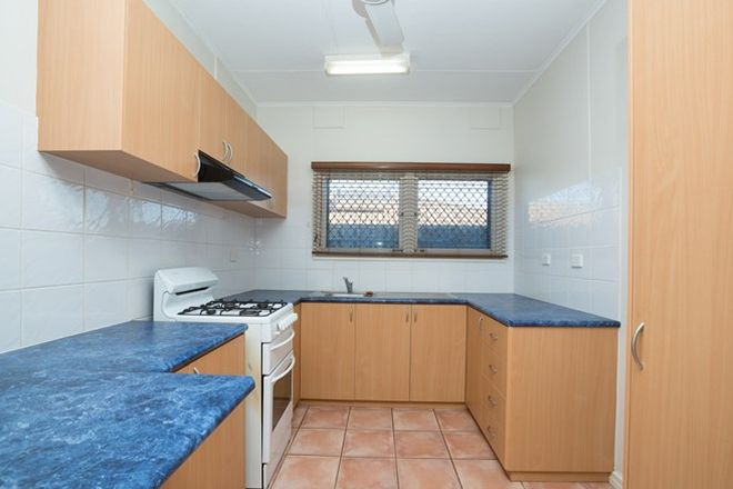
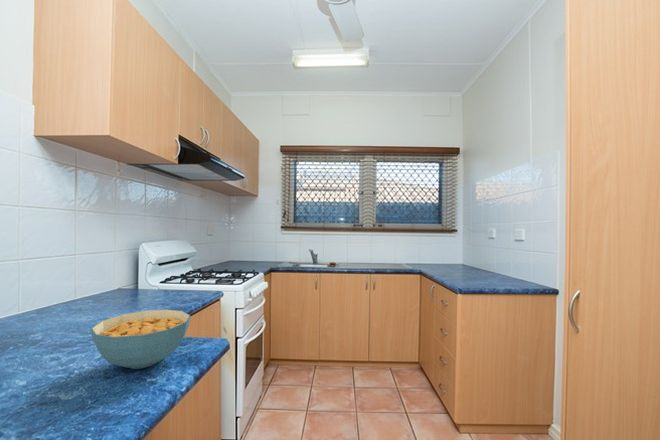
+ cereal bowl [90,309,191,370]
